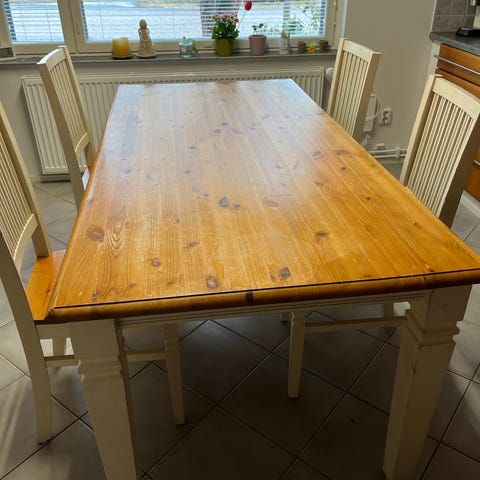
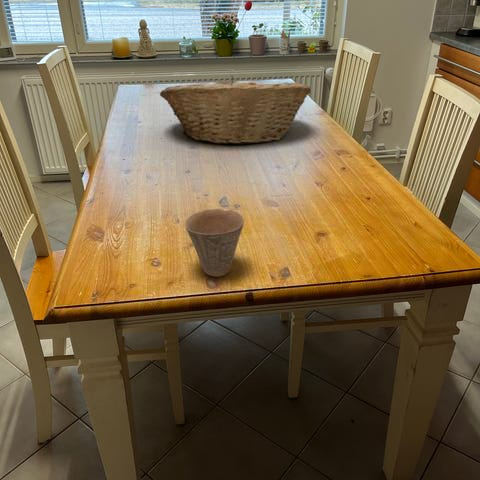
+ cup [184,208,245,278]
+ fruit basket [159,75,312,146]
